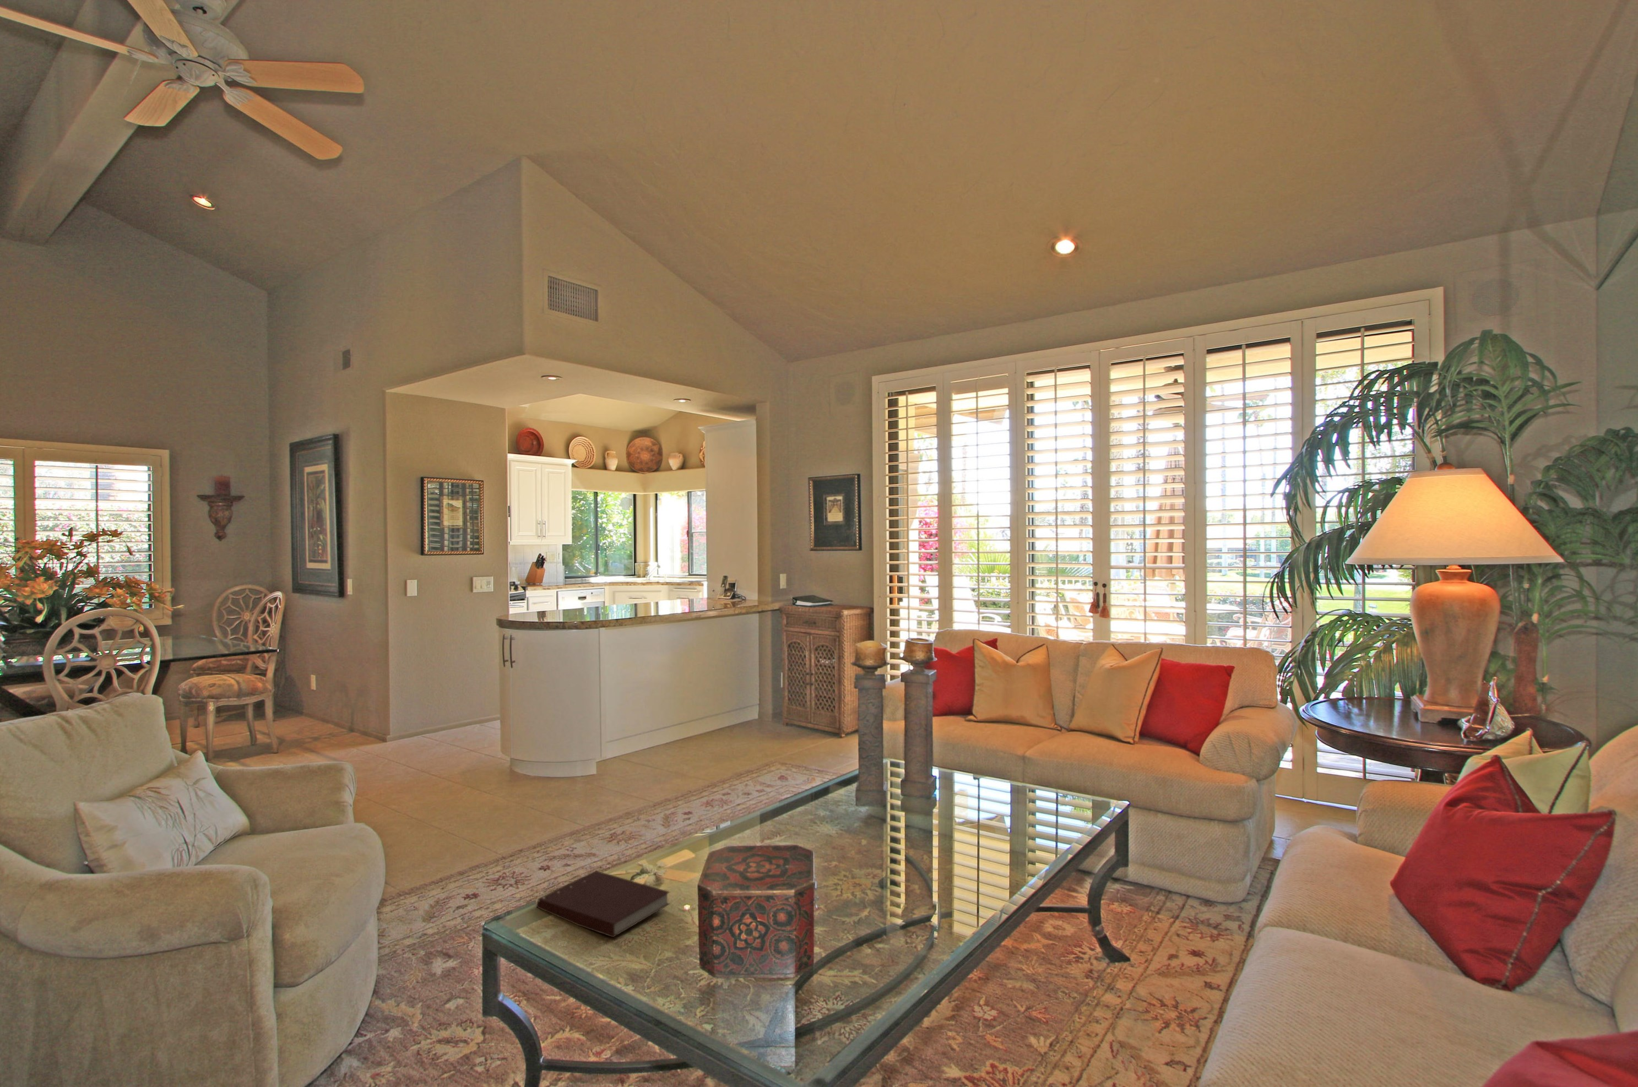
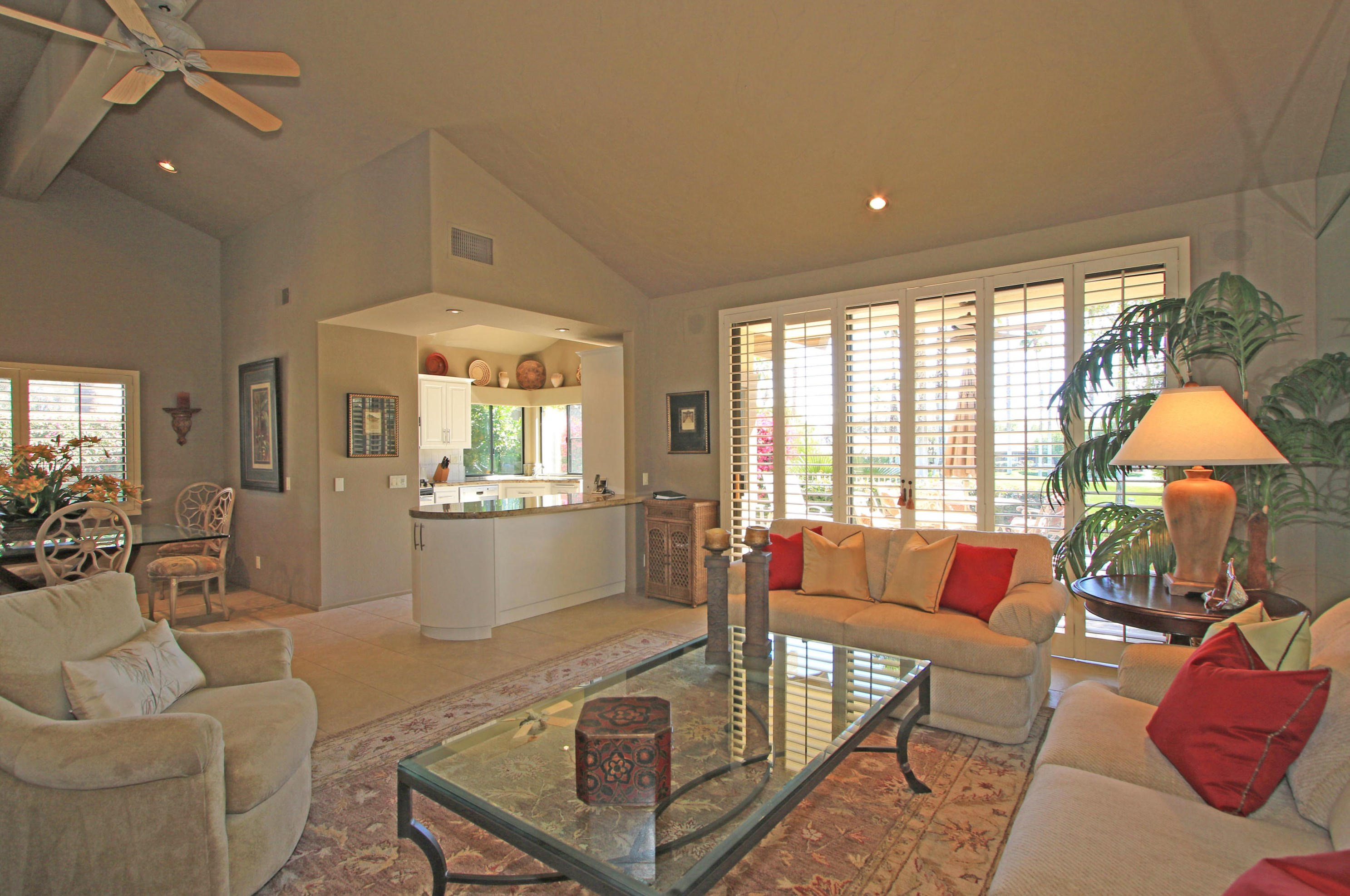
- notebook [536,870,671,938]
